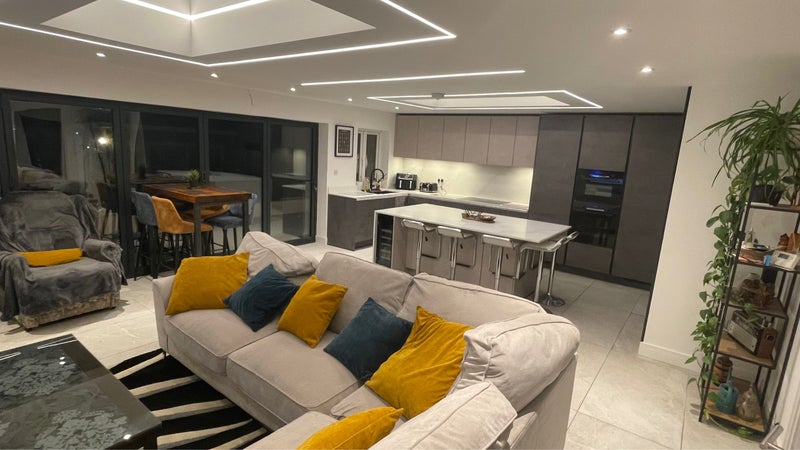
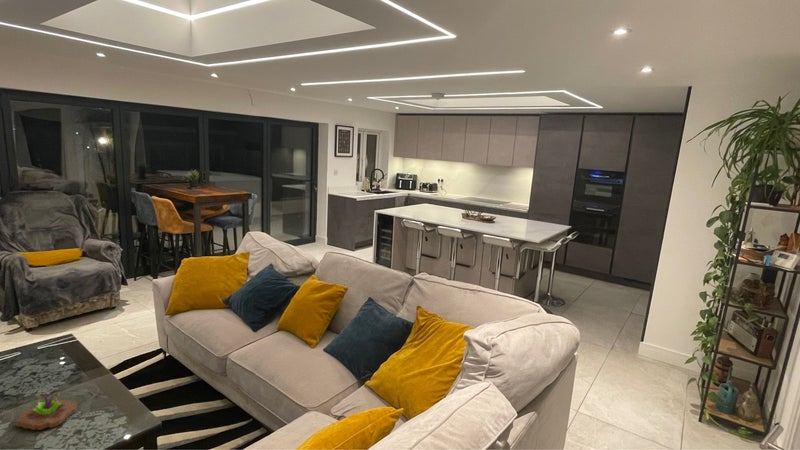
+ succulent planter [14,392,78,431]
